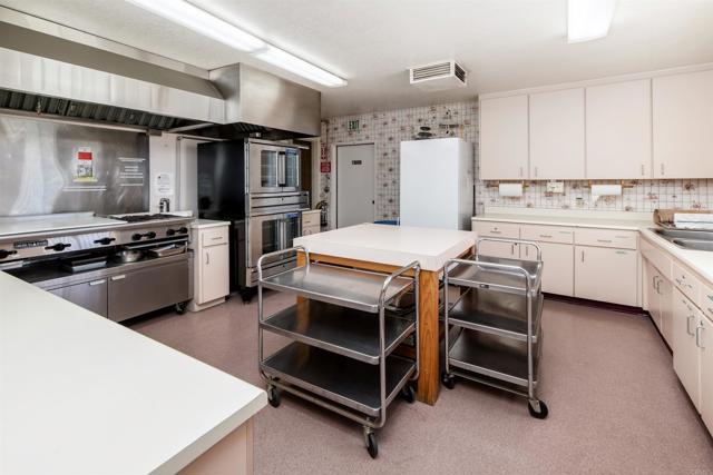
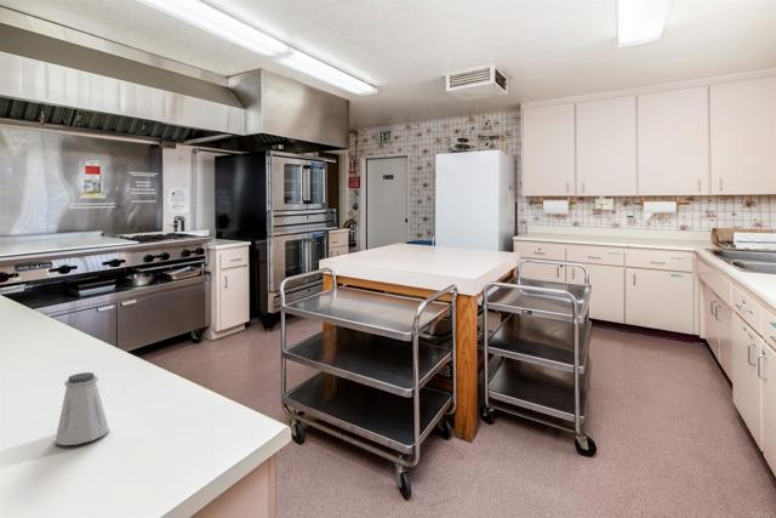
+ saltshaker [55,371,110,446]
